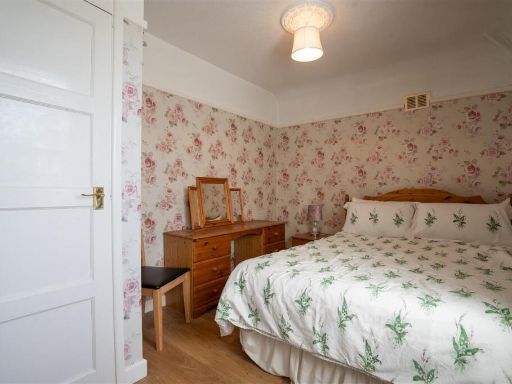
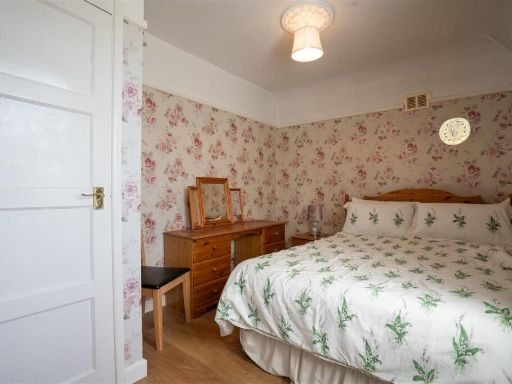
+ decorative plate [438,117,471,146]
